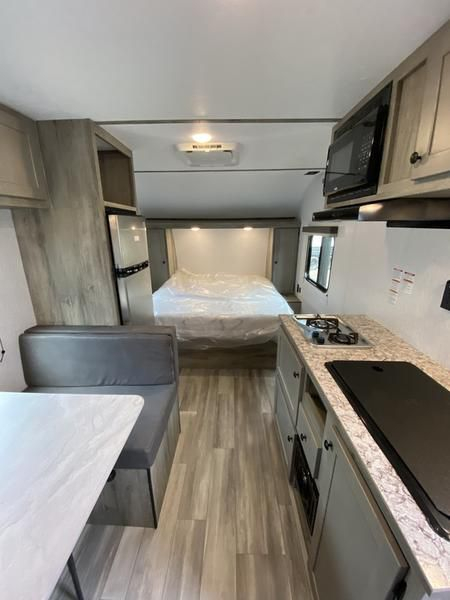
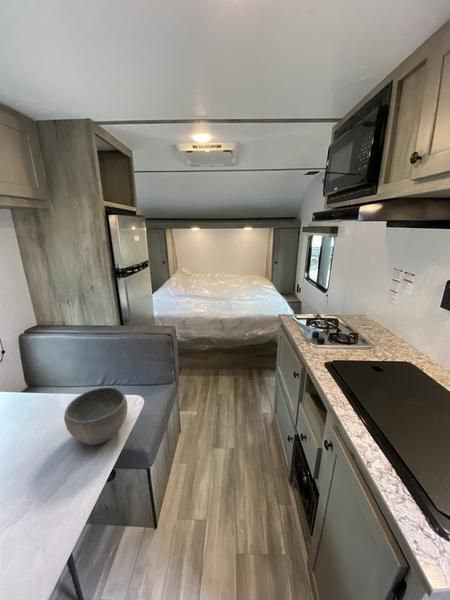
+ bowl [63,386,129,446]
